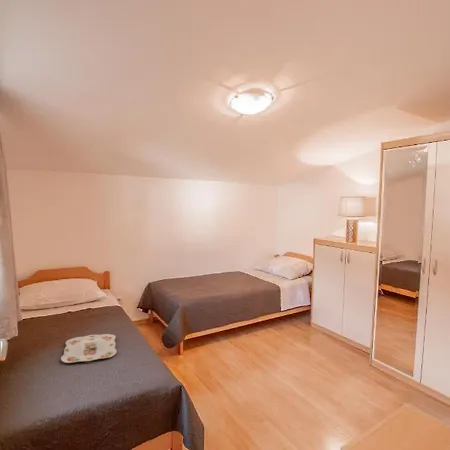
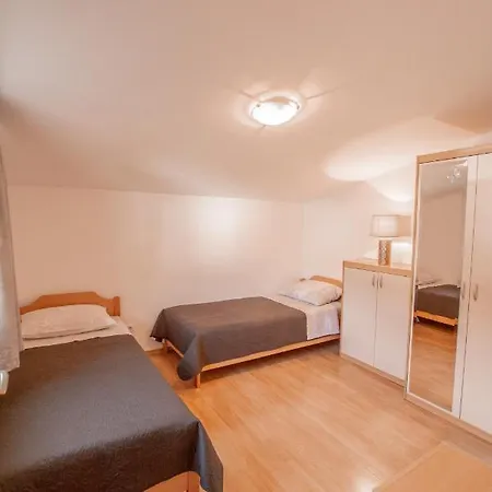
- serving tray [60,333,118,364]
